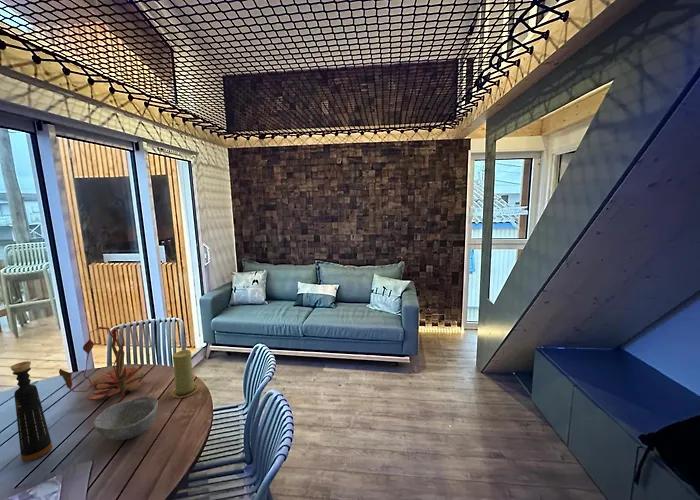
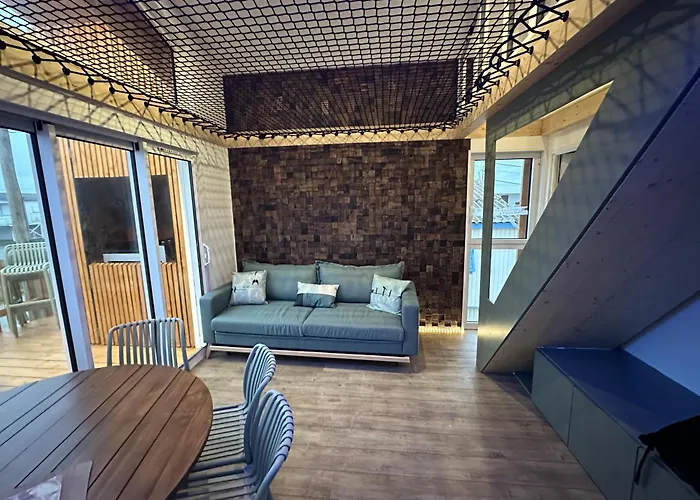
- candle [171,349,199,399]
- bowl [93,396,159,441]
- plant [58,326,146,401]
- bottle [9,360,53,462]
